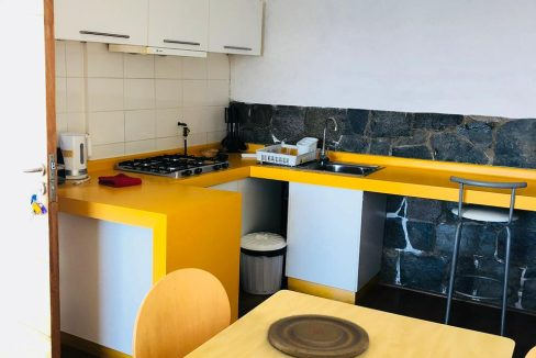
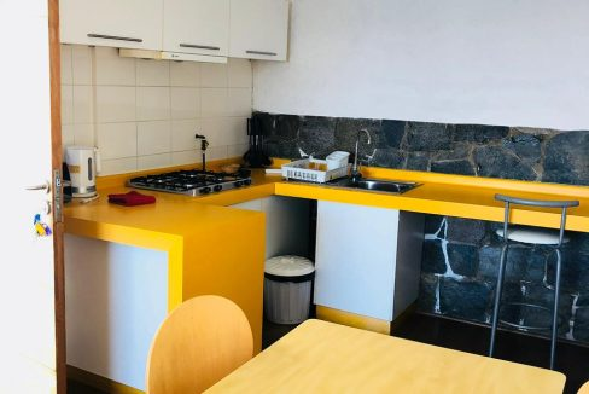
- plate [267,313,370,358]
